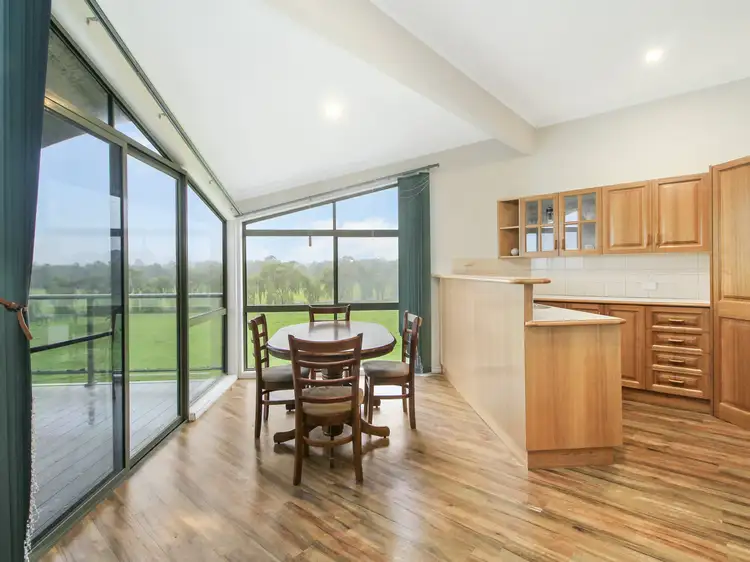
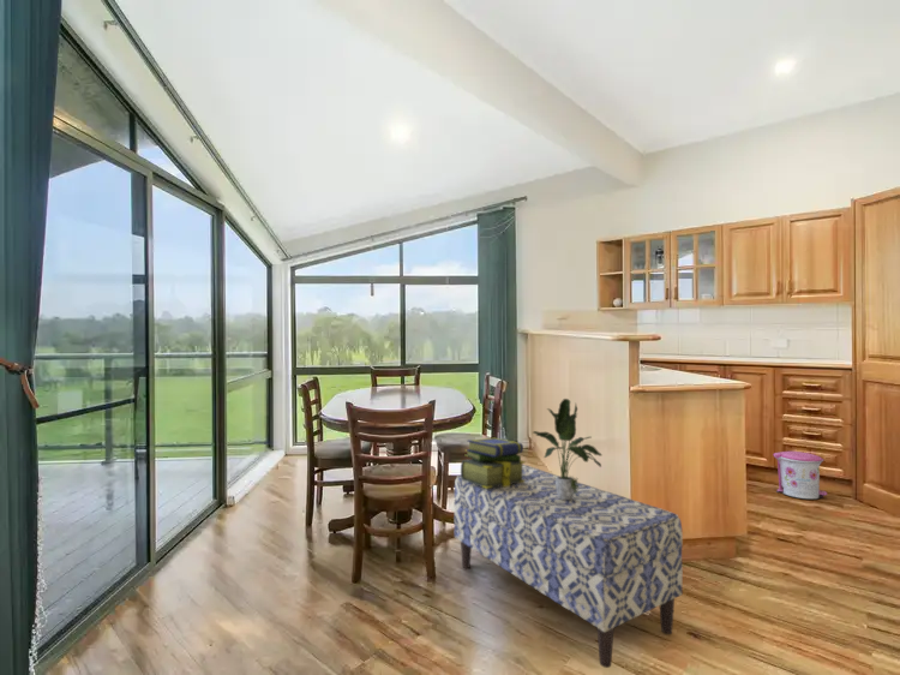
+ trash can [773,450,828,500]
+ potted plant [532,398,604,500]
+ stack of books [460,437,527,489]
+ bench [452,464,684,669]
